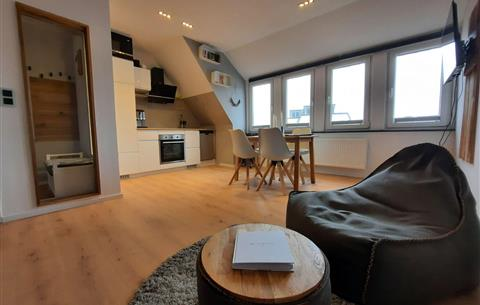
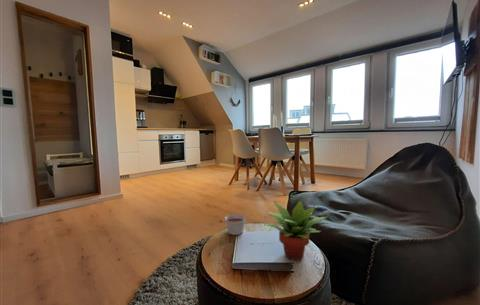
+ candle [224,213,246,236]
+ succulent plant [263,199,329,261]
